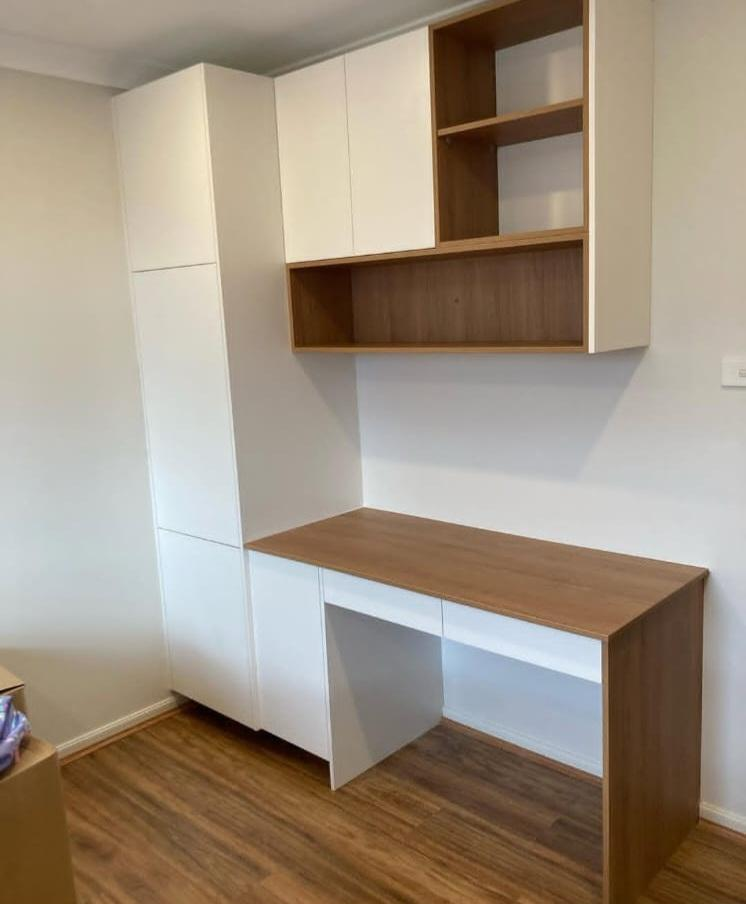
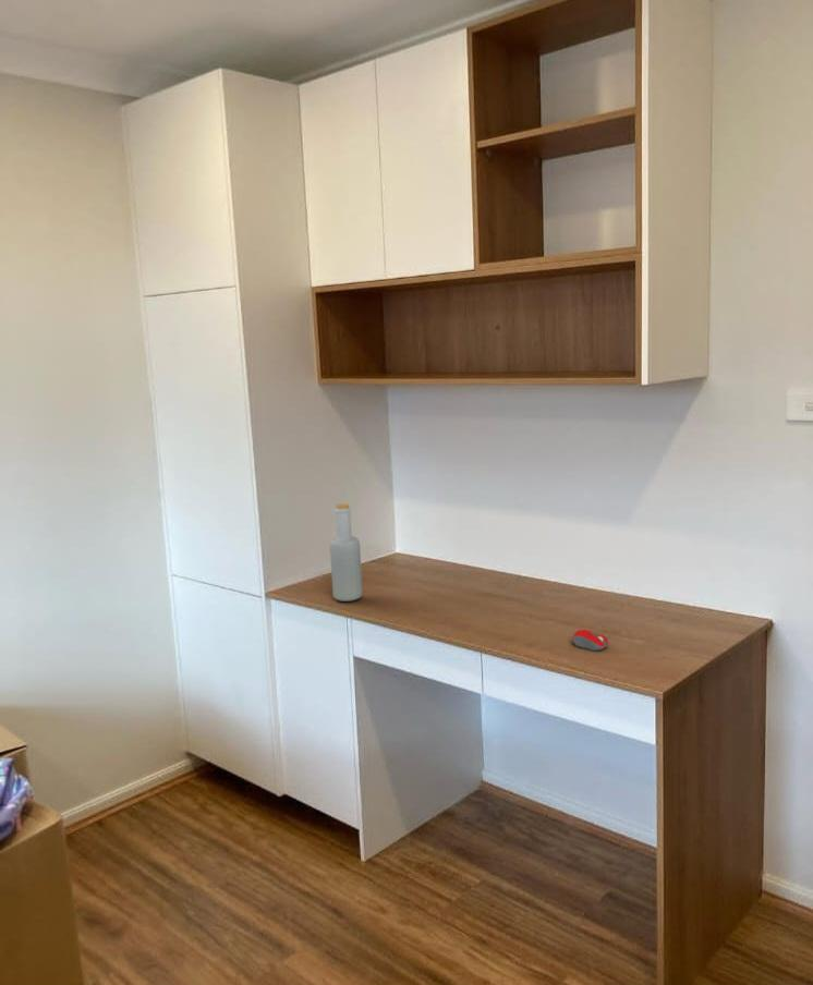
+ bottle [329,502,364,603]
+ computer mouse [571,629,609,652]
